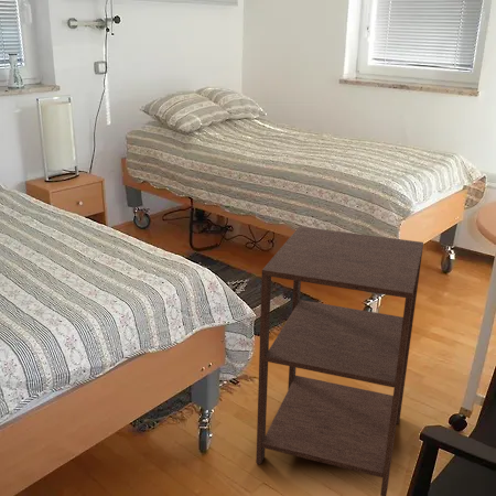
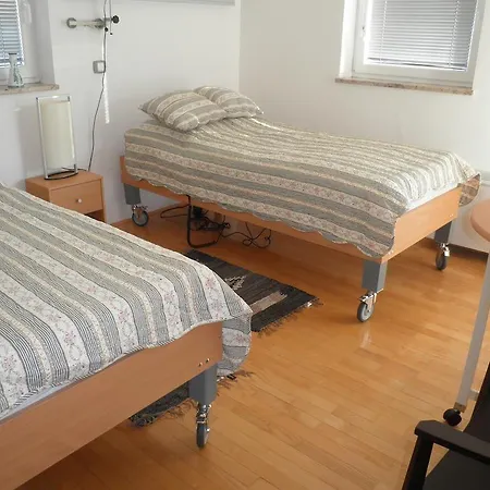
- side table [255,225,424,496]
